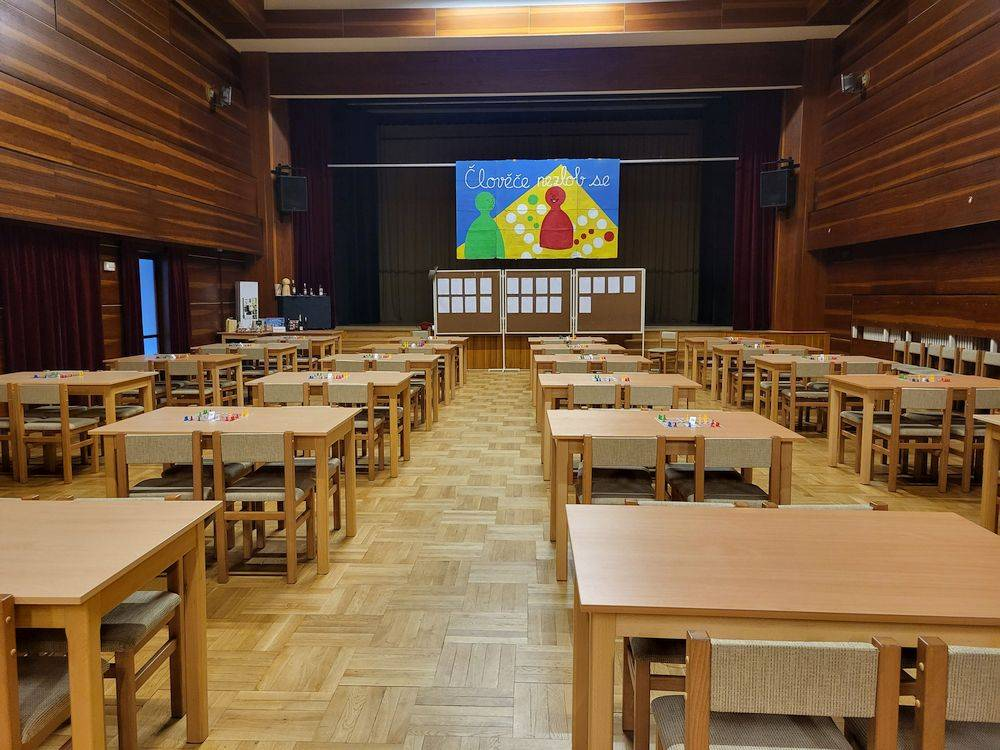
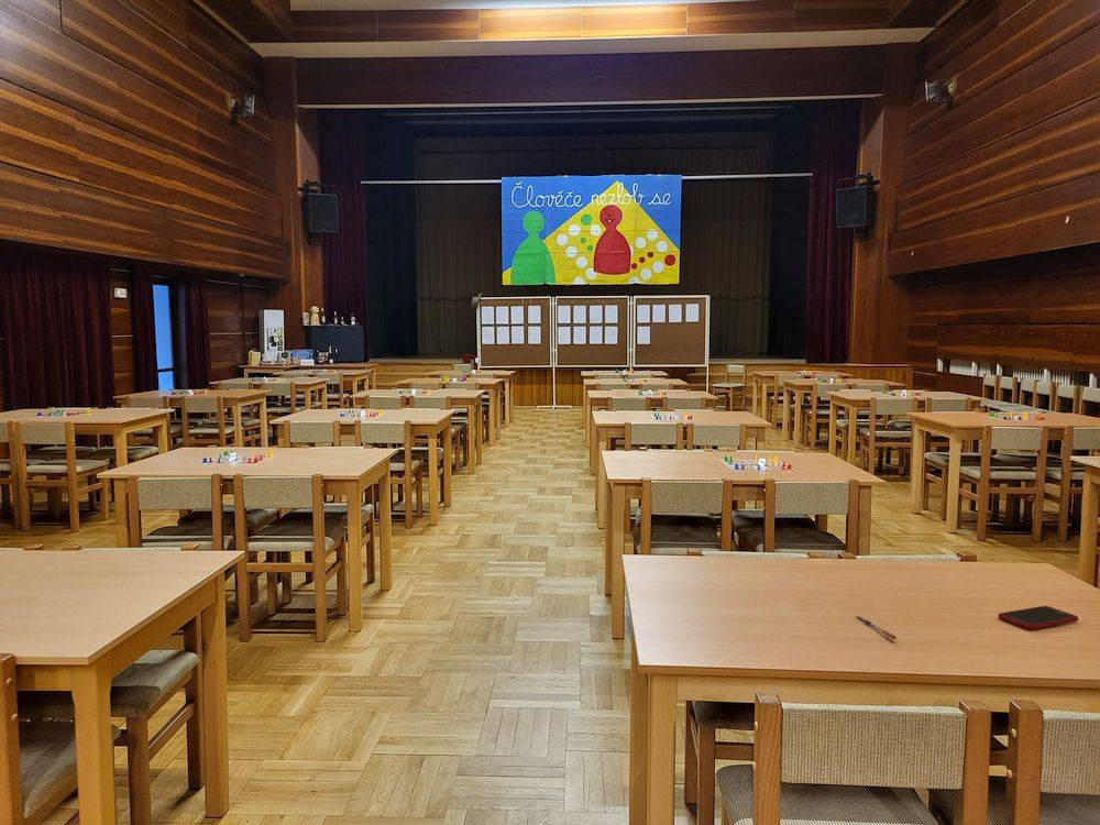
+ pen [855,615,898,640]
+ cell phone [998,605,1079,630]
